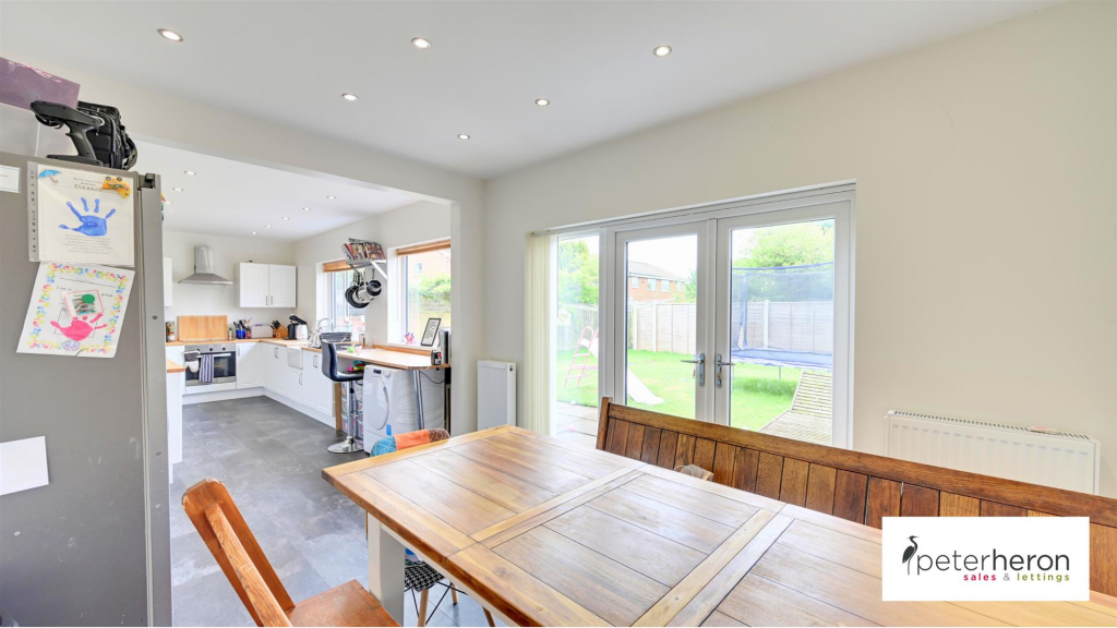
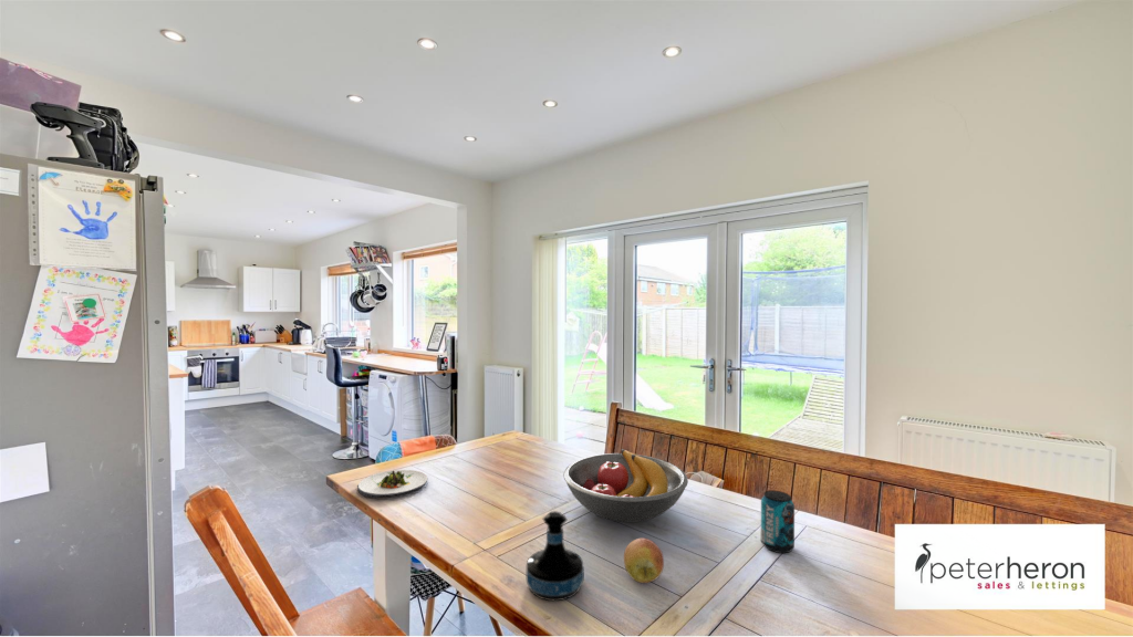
+ fruit bowl [562,448,689,523]
+ apple [623,537,665,584]
+ tequila bottle [526,510,585,602]
+ salad plate [356,469,429,499]
+ beverage can [760,489,796,554]
